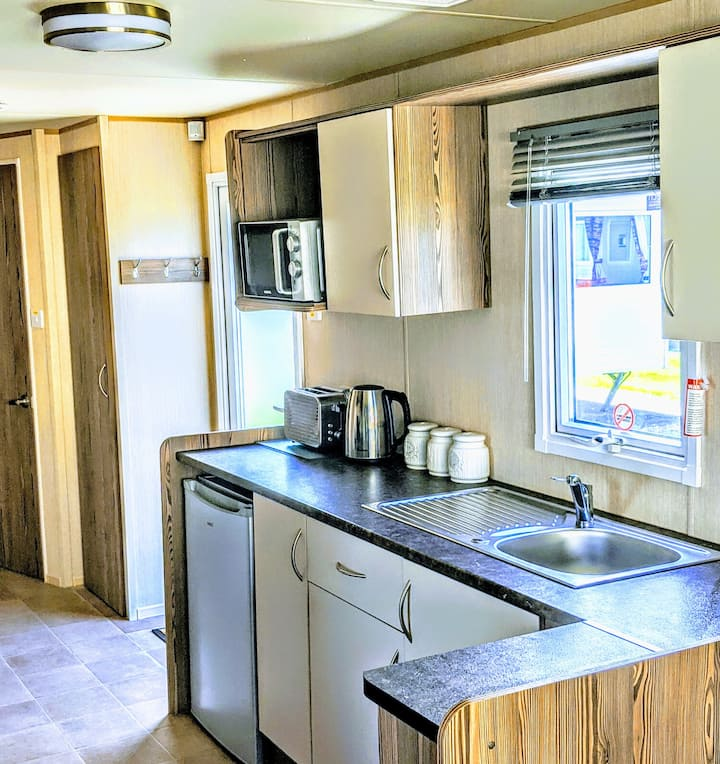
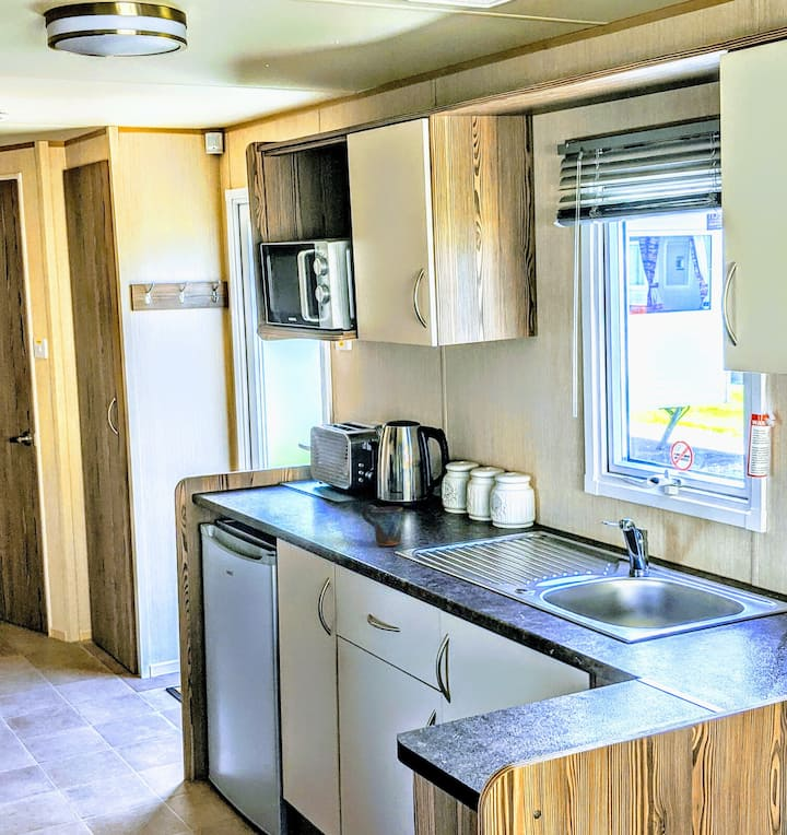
+ mug [361,504,403,546]
